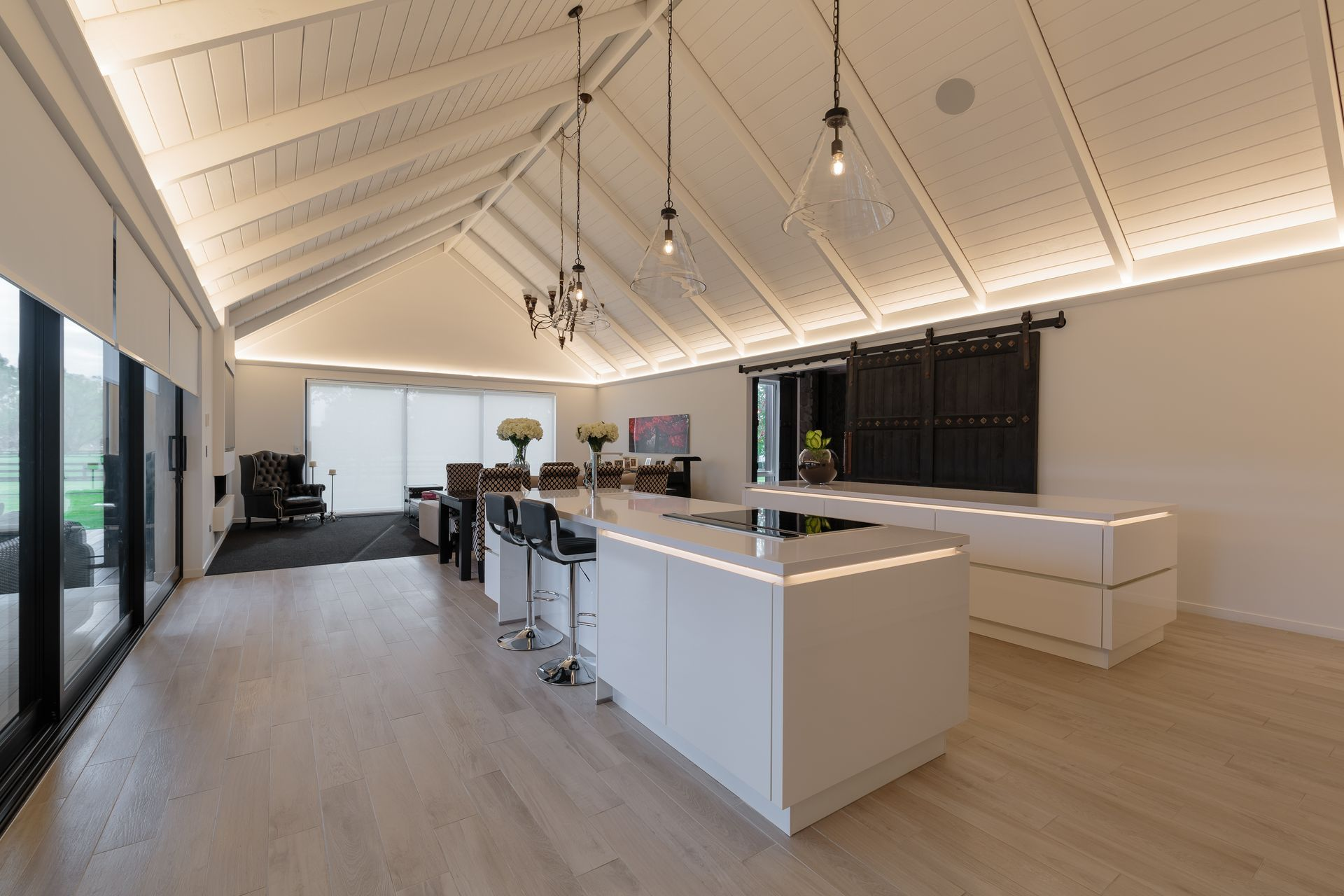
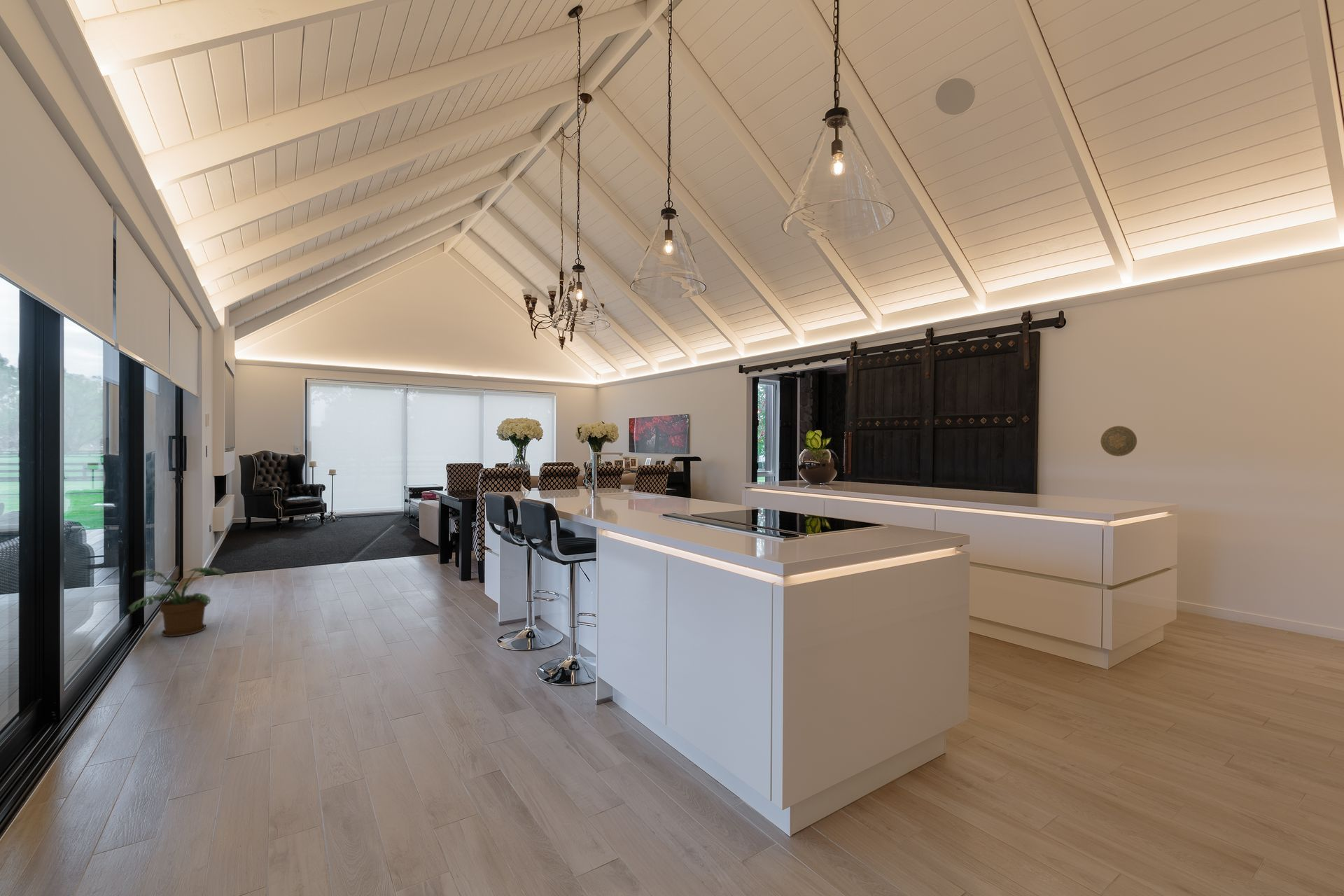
+ potted plant [128,567,226,638]
+ decorative plate [1100,426,1138,457]
